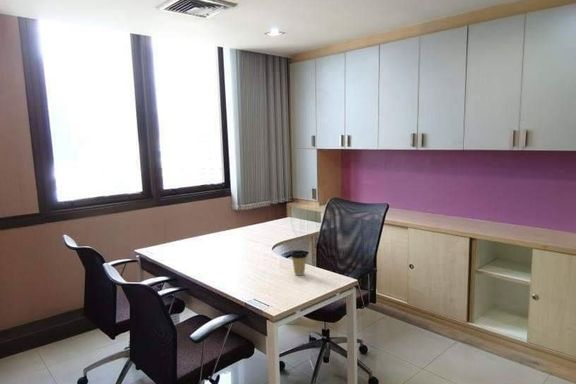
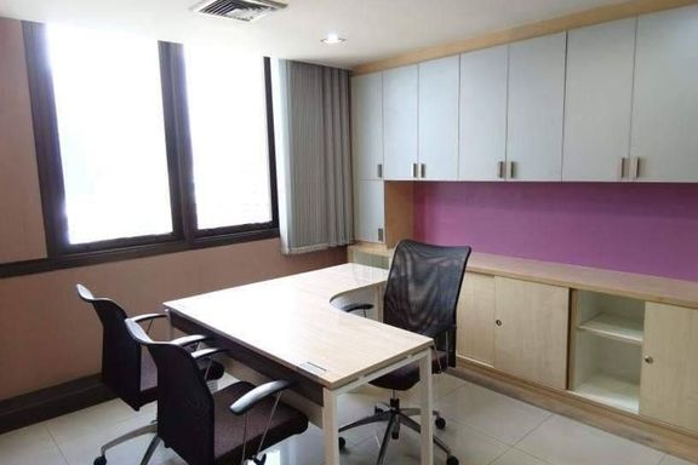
- coffee cup [290,249,308,276]
